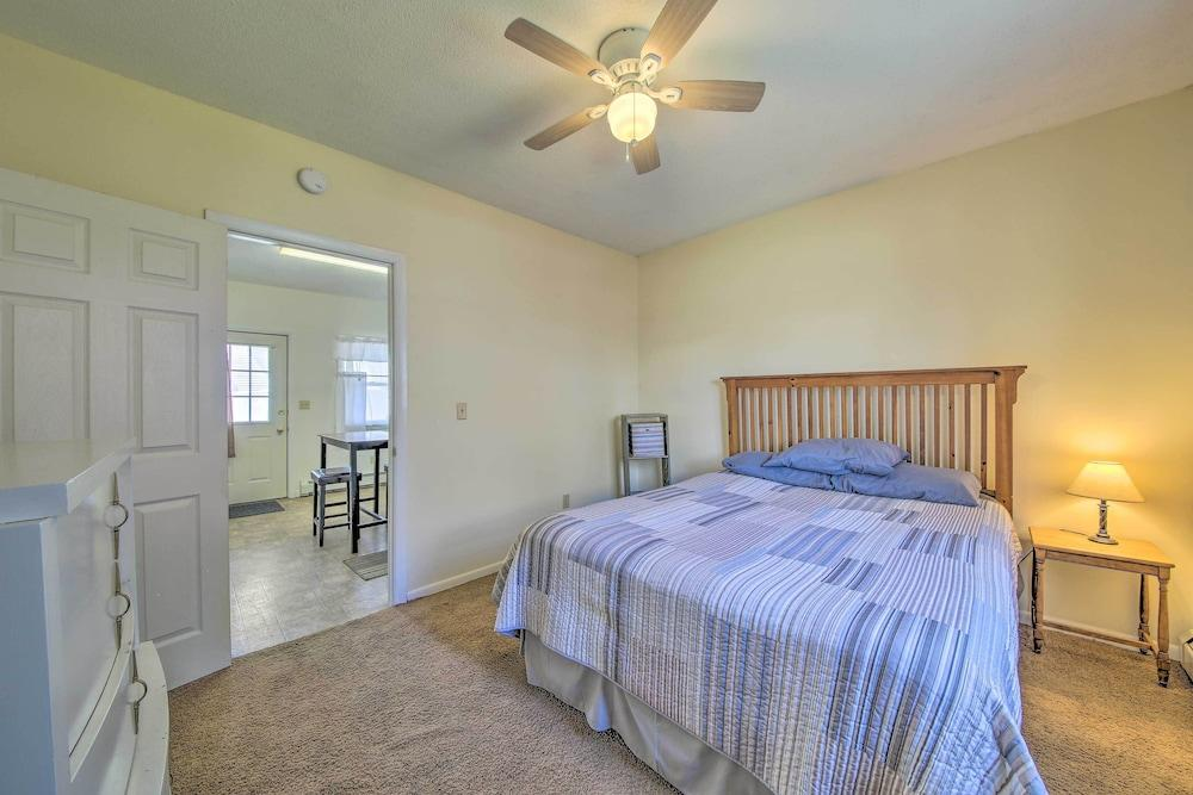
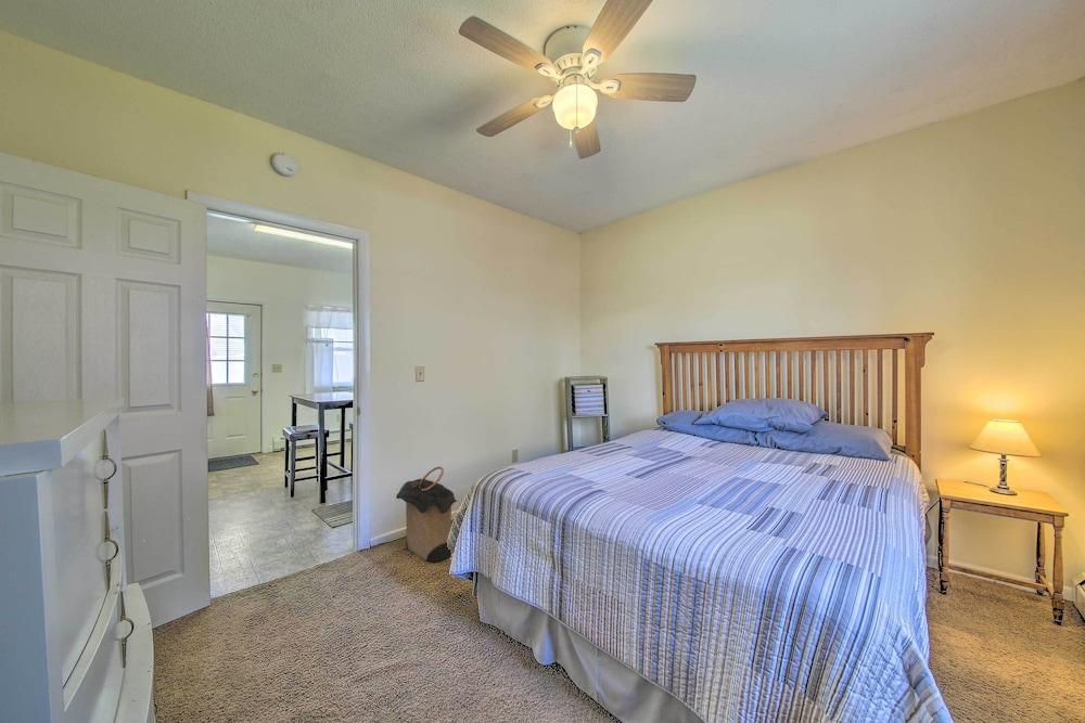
+ laundry hamper [395,465,459,564]
